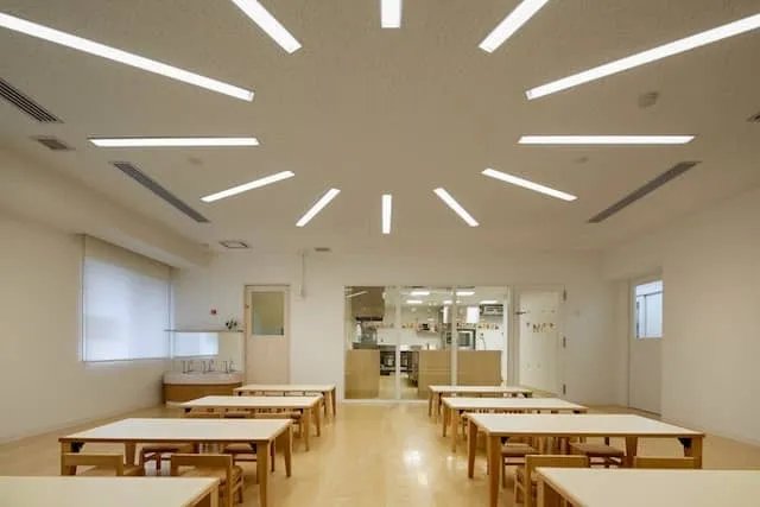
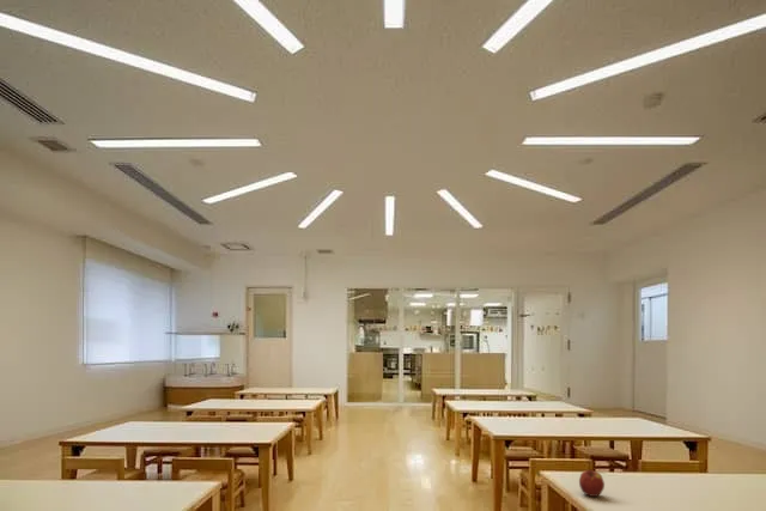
+ apple [578,469,606,498]
